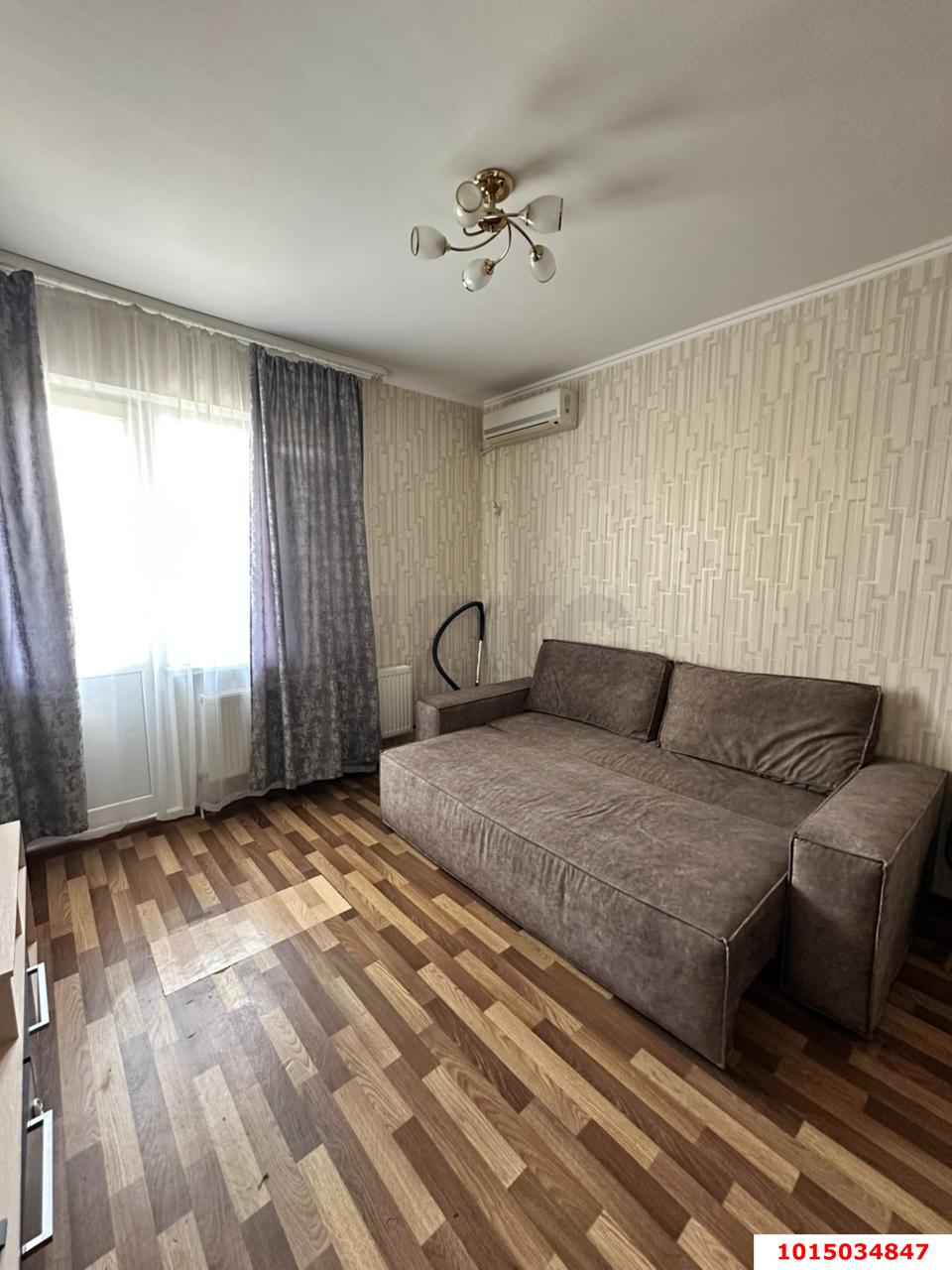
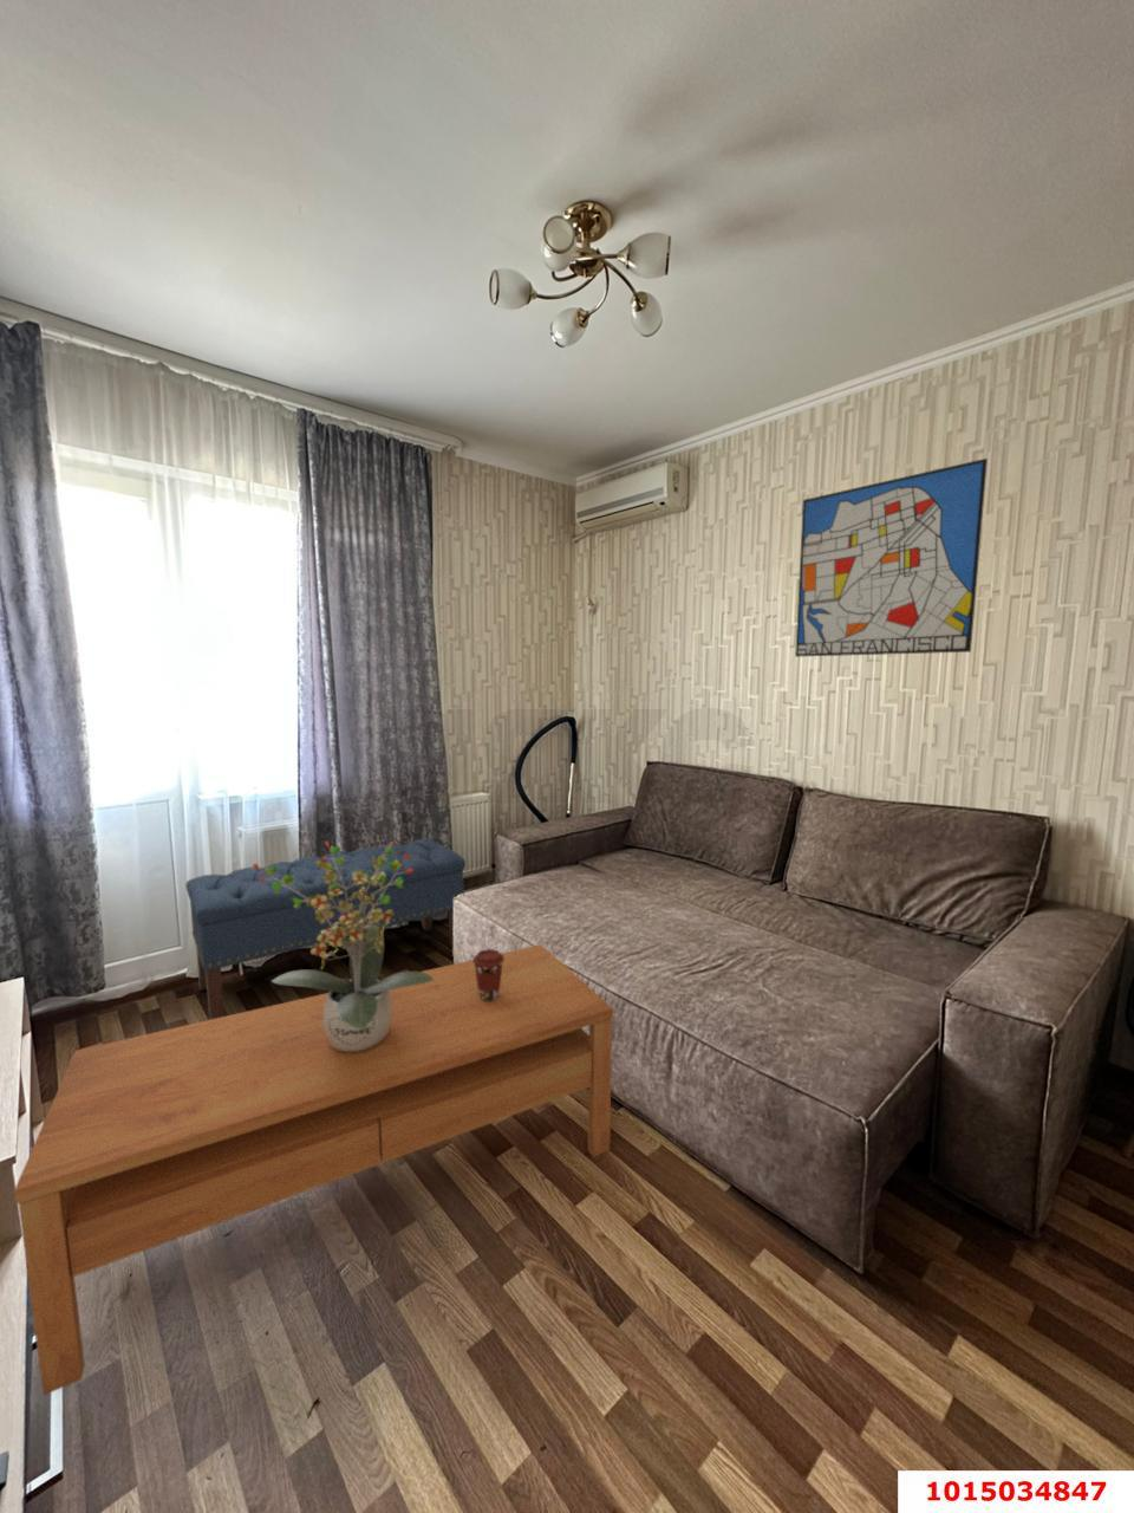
+ coffee cup [473,948,504,1001]
+ coffee table [13,944,615,1396]
+ bench [185,838,467,1020]
+ wall art [793,457,989,659]
+ potted plant [251,840,434,1052]
